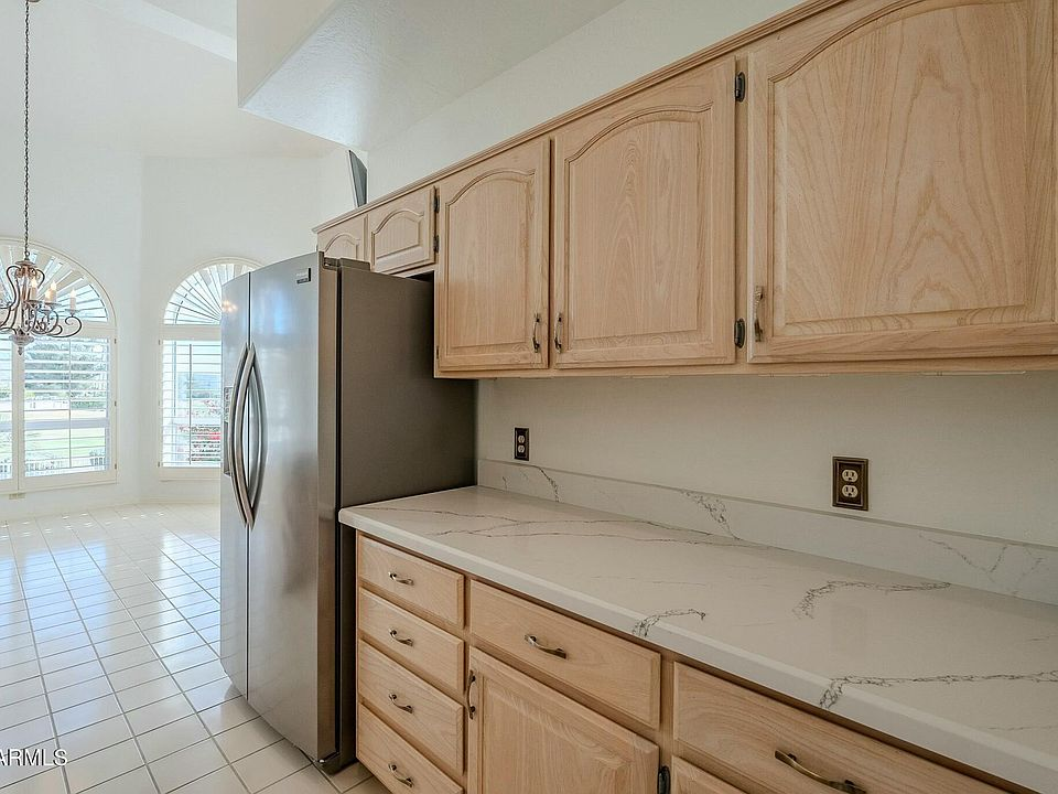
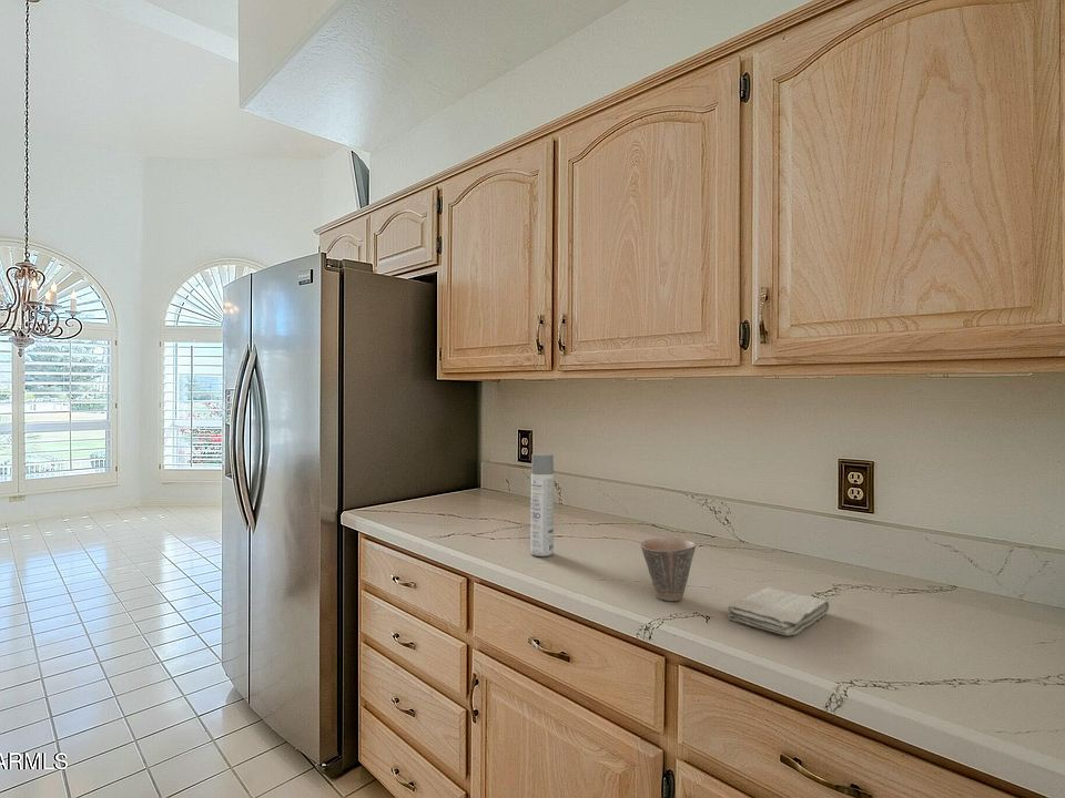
+ spray bottle [529,452,555,557]
+ cup [639,536,697,602]
+ washcloth [727,586,830,637]
